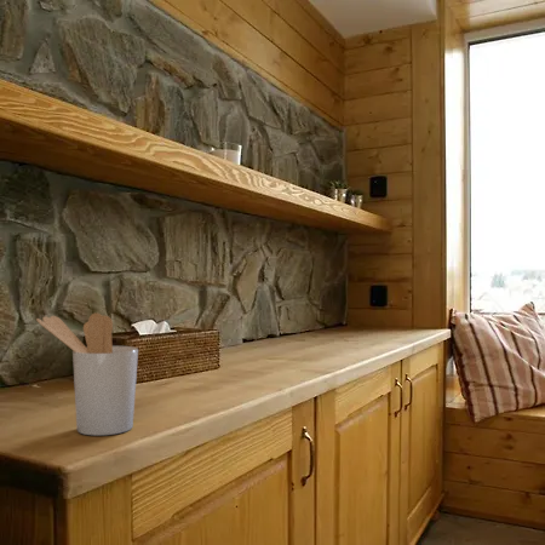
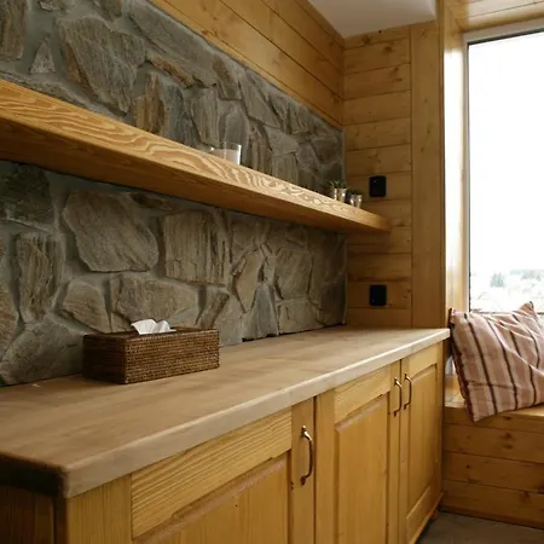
- utensil holder [35,311,139,437]
